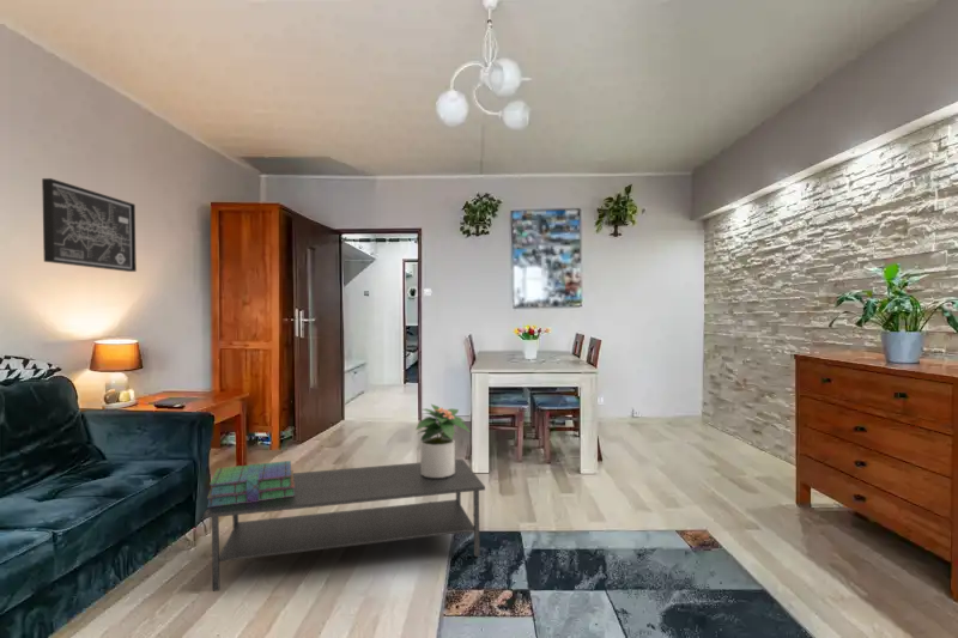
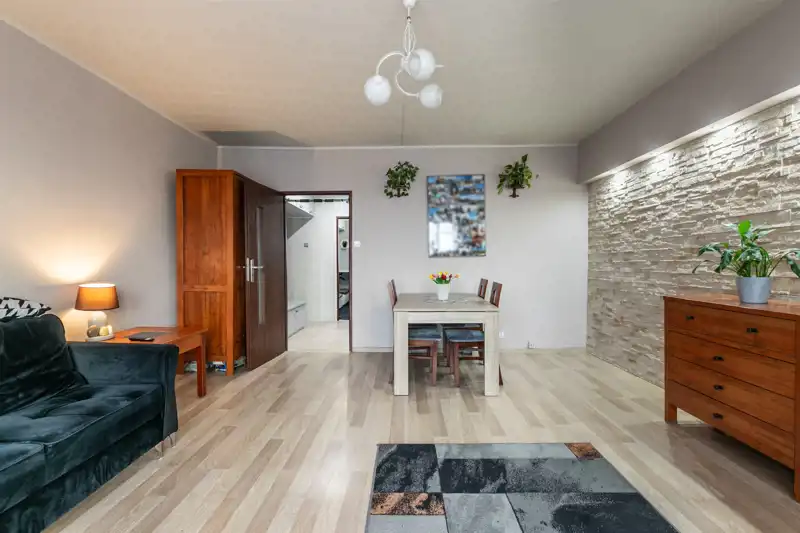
- wall art [41,177,138,273]
- stack of books [206,460,295,509]
- potted plant [414,403,472,478]
- coffee table [202,458,486,593]
